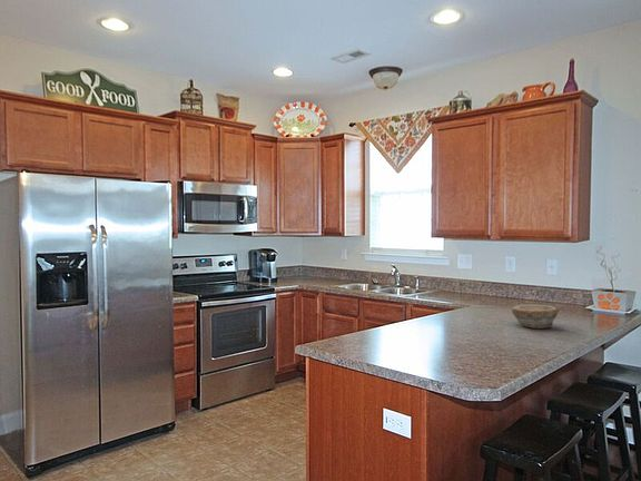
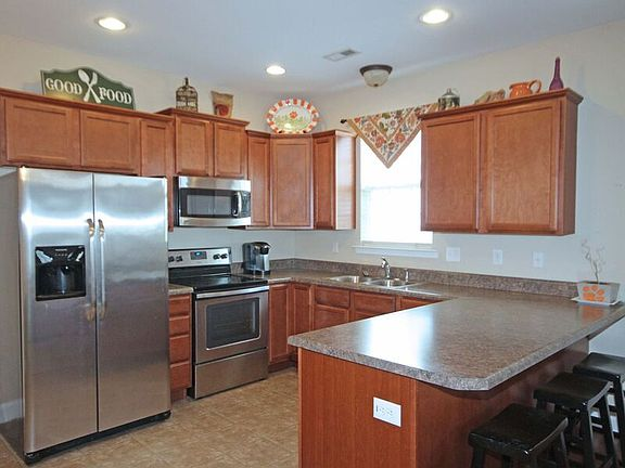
- bowl [511,303,560,330]
